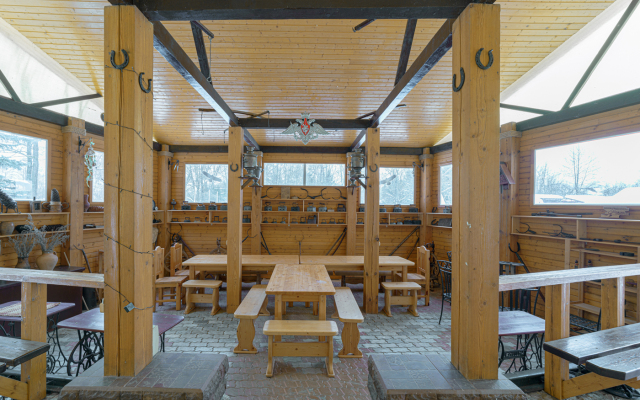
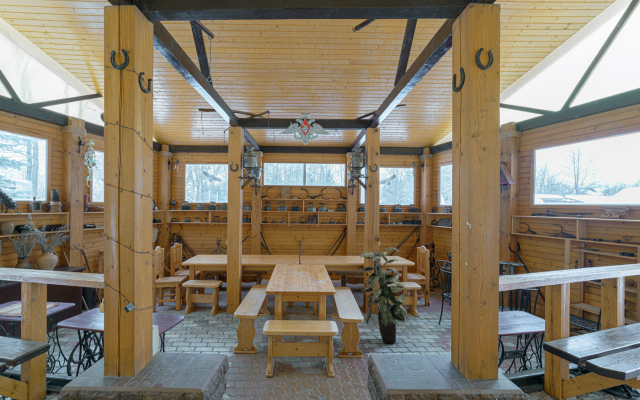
+ indoor plant [358,247,408,344]
